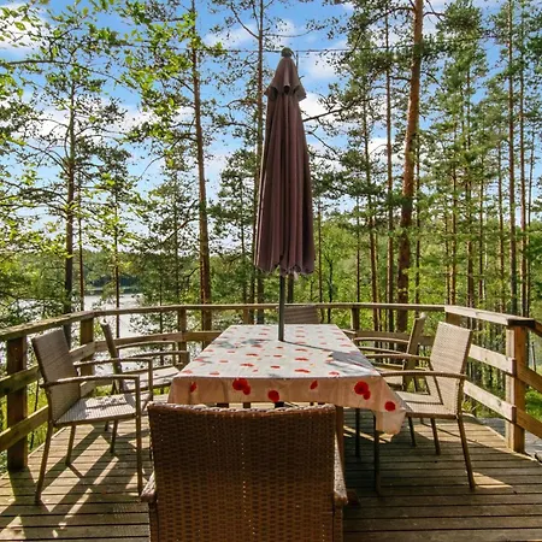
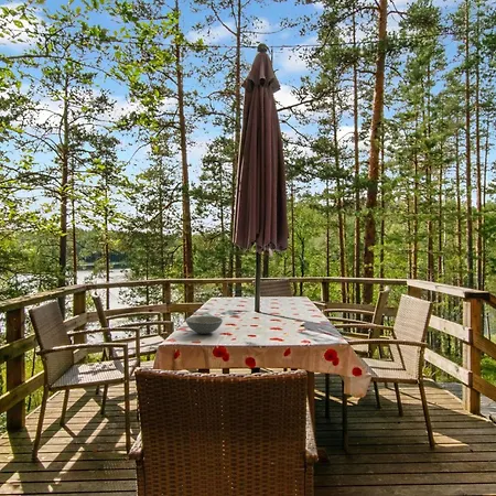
+ soup bowl [184,315,224,335]
